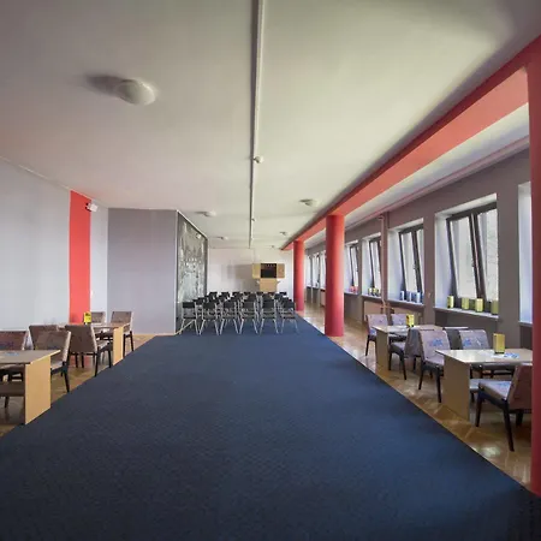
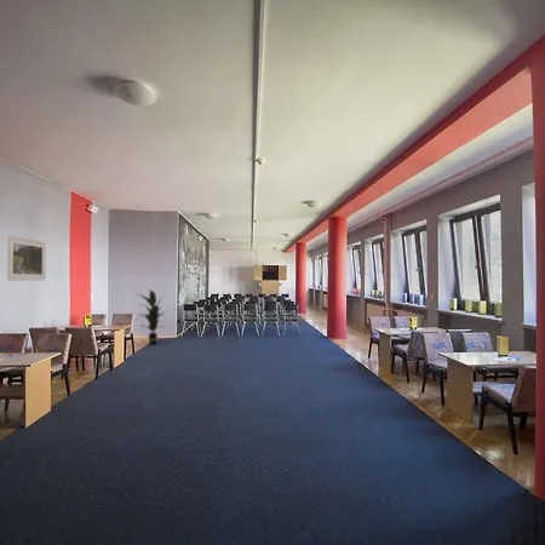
+ indoor plant [136,288,166,346]
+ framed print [6,234,47,282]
